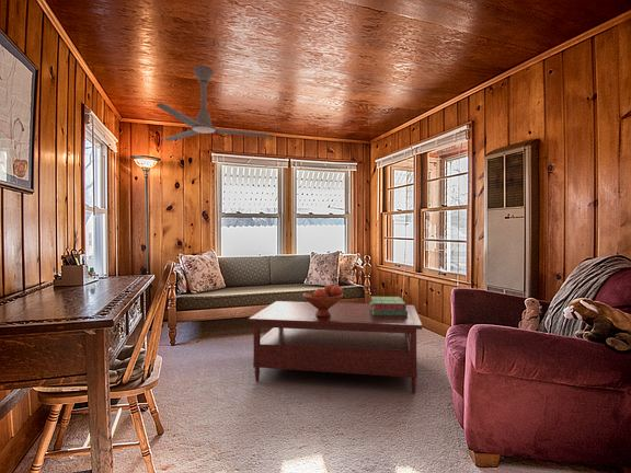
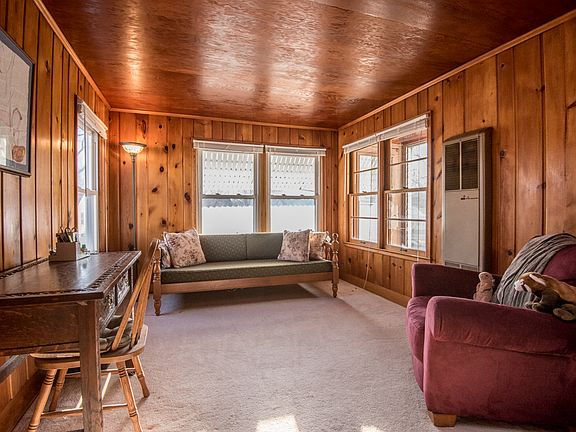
- fruit bowl [301,284,345,316]
- ceiling fan [154,65,273,142]
- coffee table [246,300,423,394]
- stack of books [369,296,408,315]
